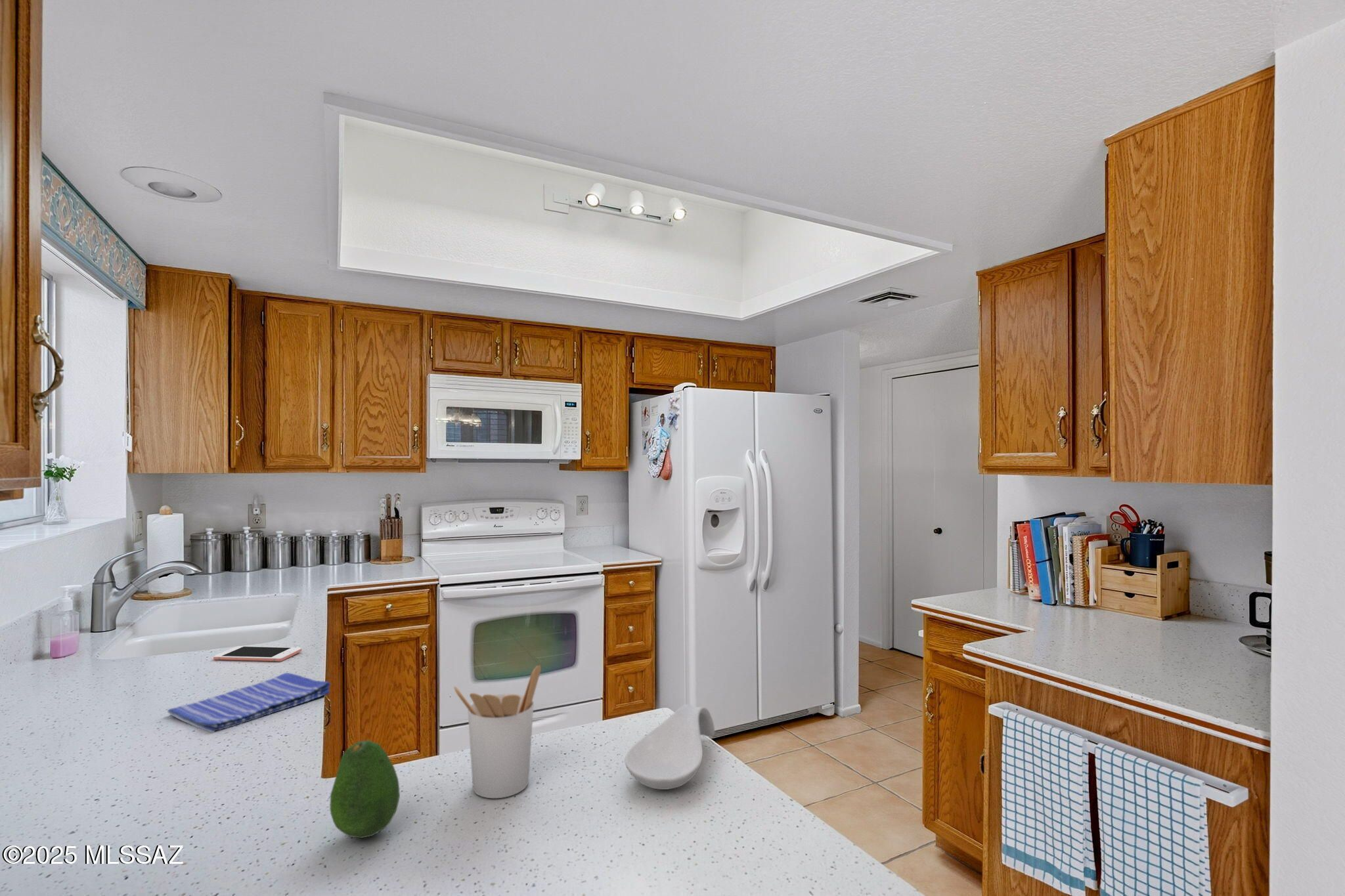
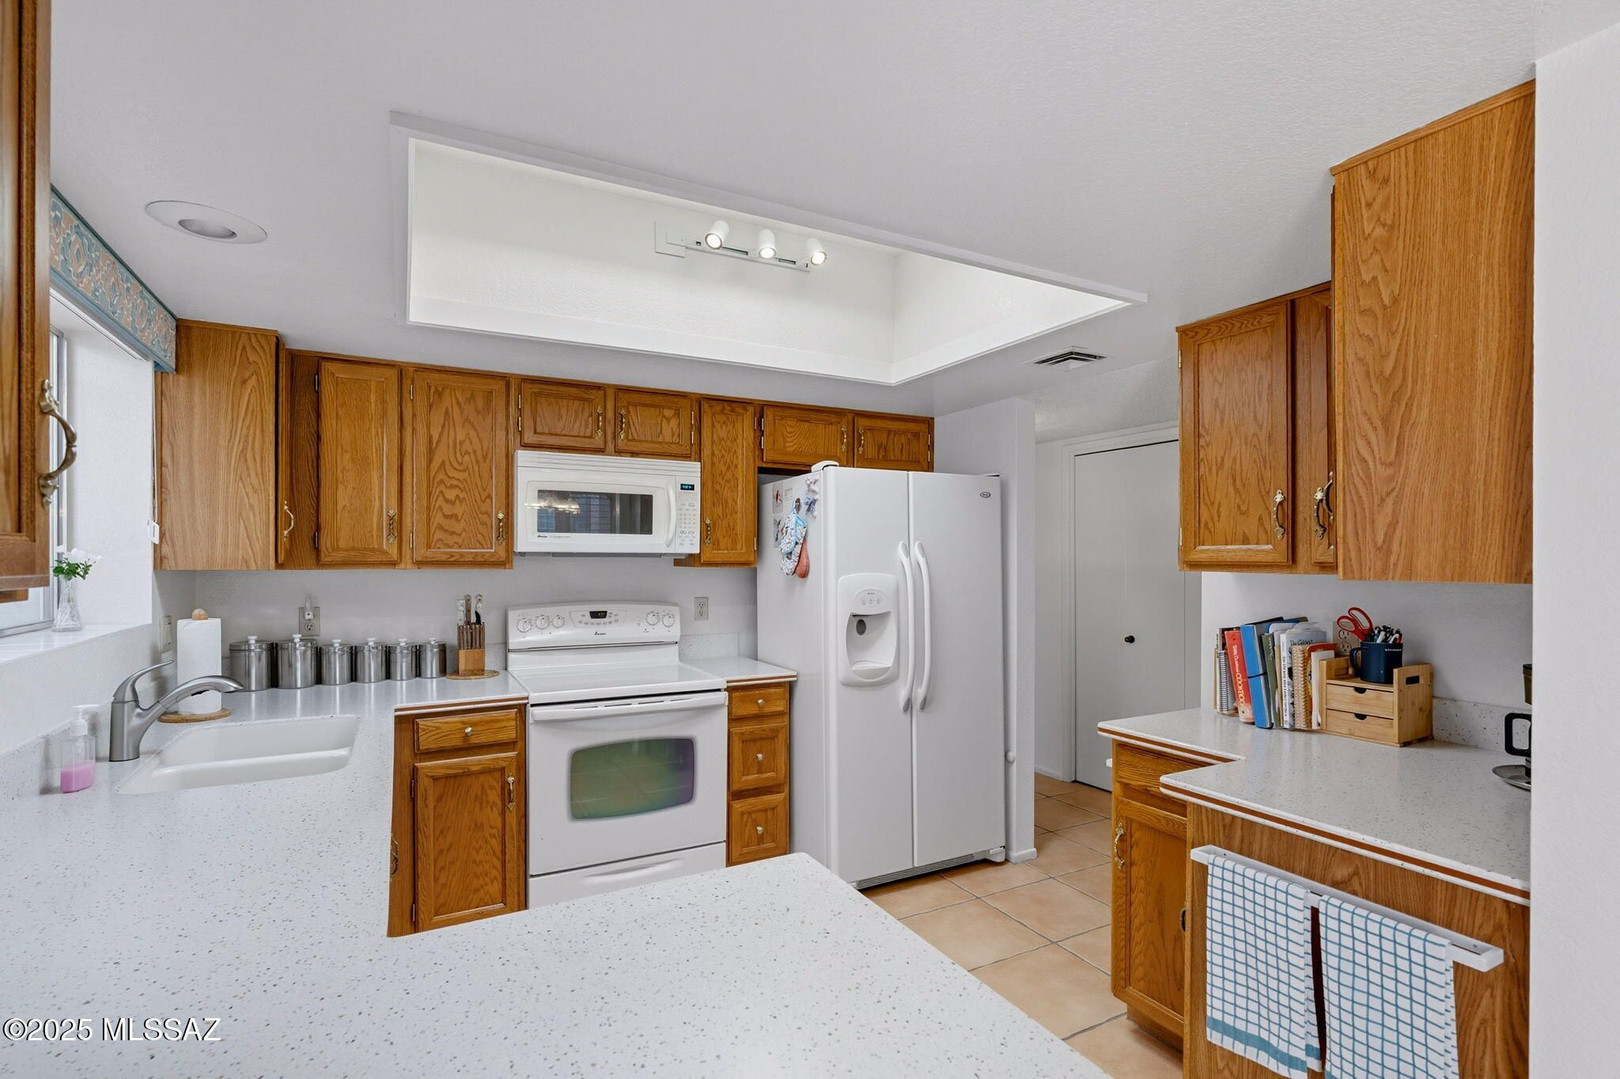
- dish towel [167,672,332,733]
- cell phone [213,645,302,662]
- spoon rest [625,704,716,790]
- utensil holder [453,665,542,799]
- fruit [329,739,401,839]
